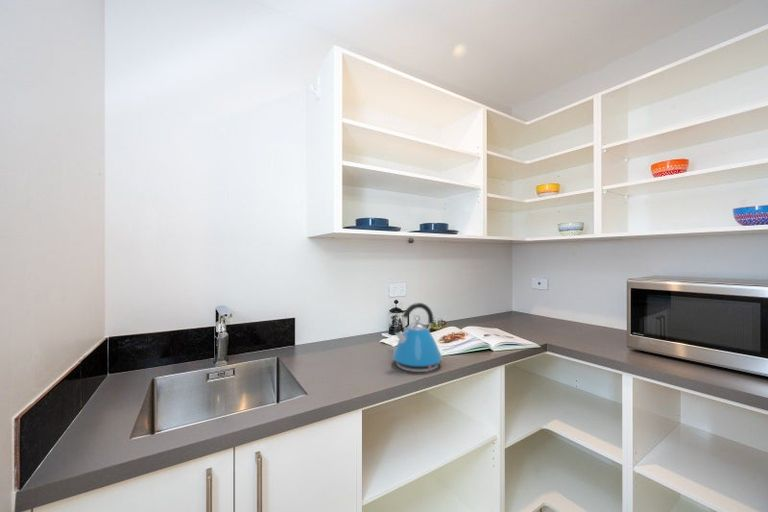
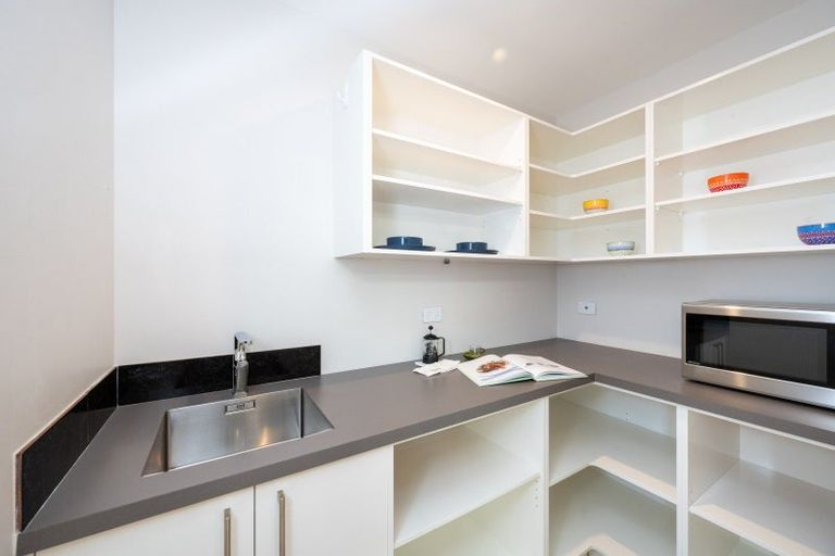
- kettle [392,302,443,373]
